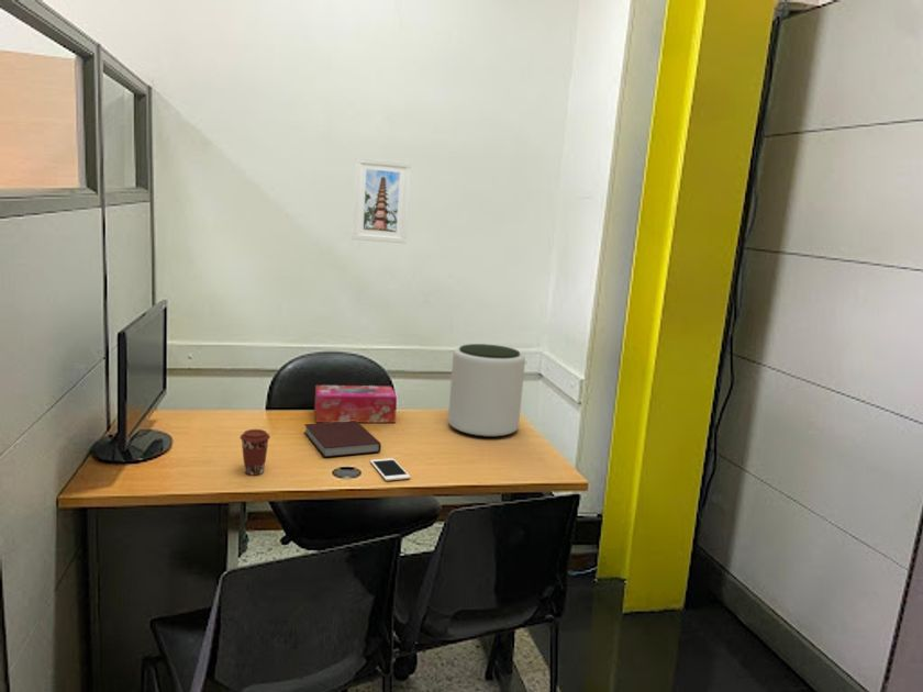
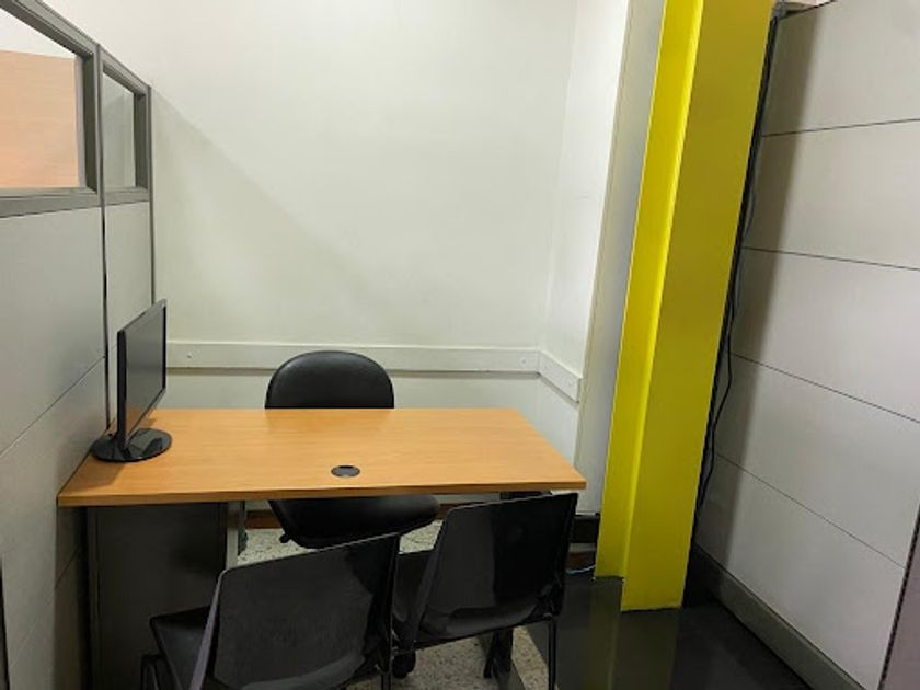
- plant pot [447,343,526,438]
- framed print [351,156,412,244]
- cell phone [369,457,411,482]
- notebook [303,421,382,458]
- coffee cup [238,428,271,476]
- tissue box [313,384,398,424]
